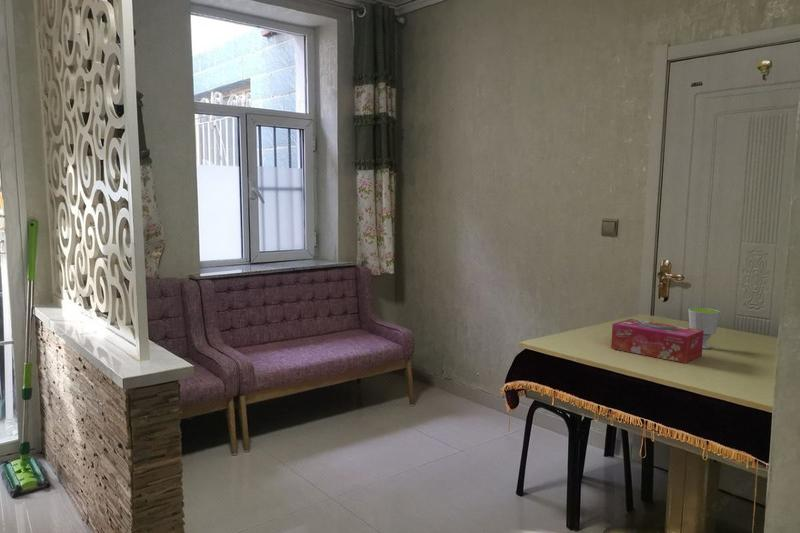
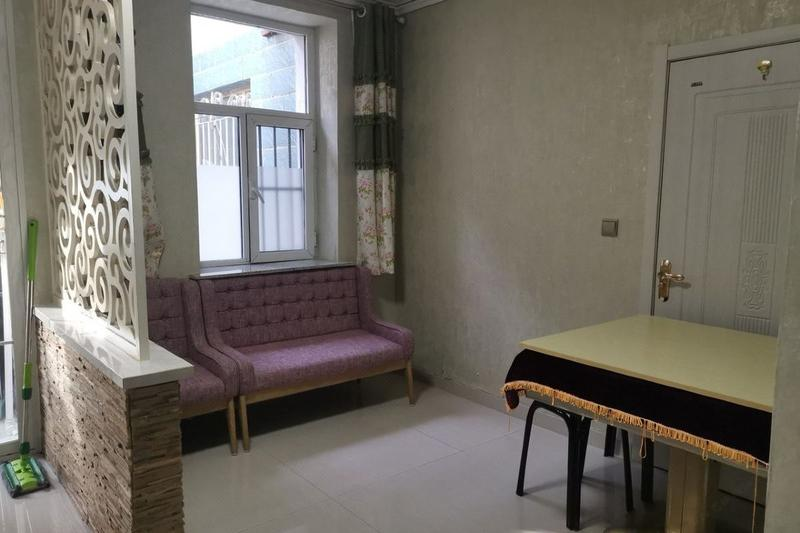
- cup [687,307,721,350]
- tissue box [610,318,704,364]
